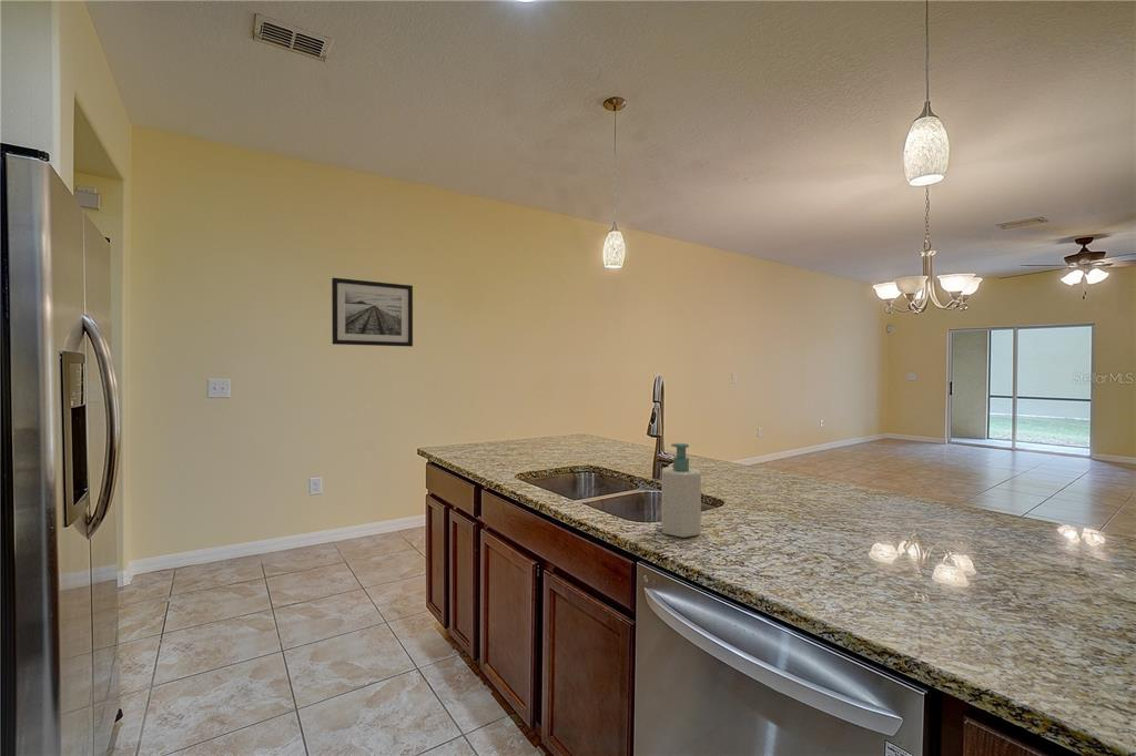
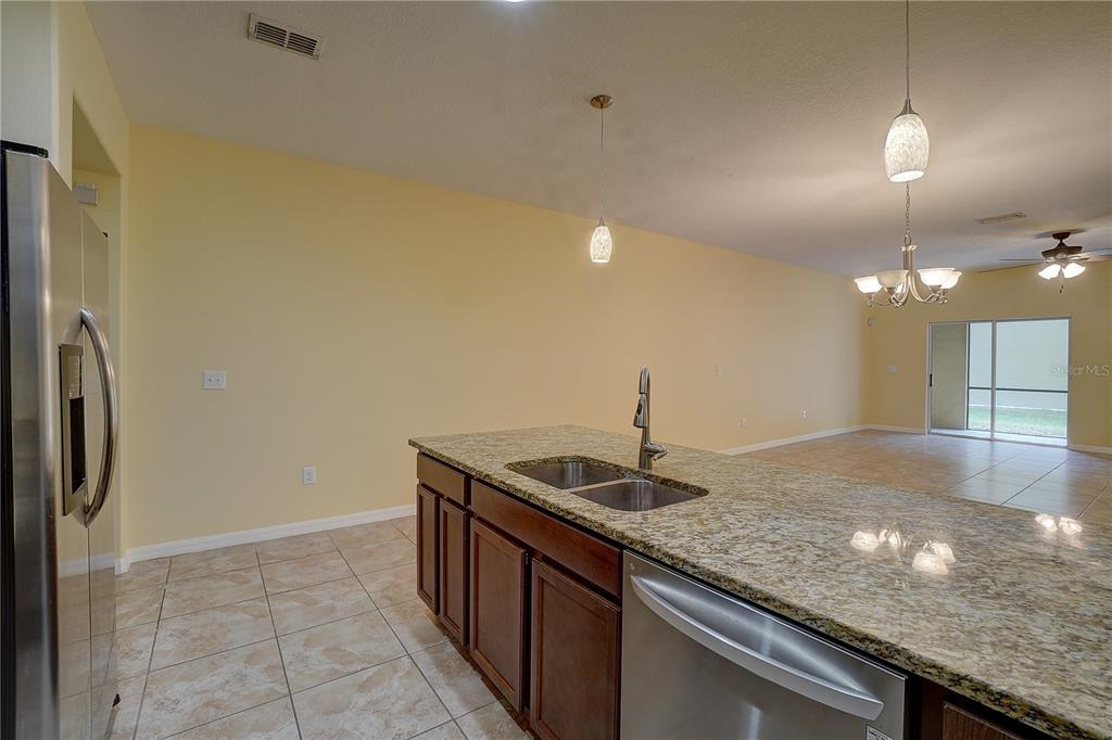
- wall art [331,277,414,348]
- soap bottle [660,442,702,539]
